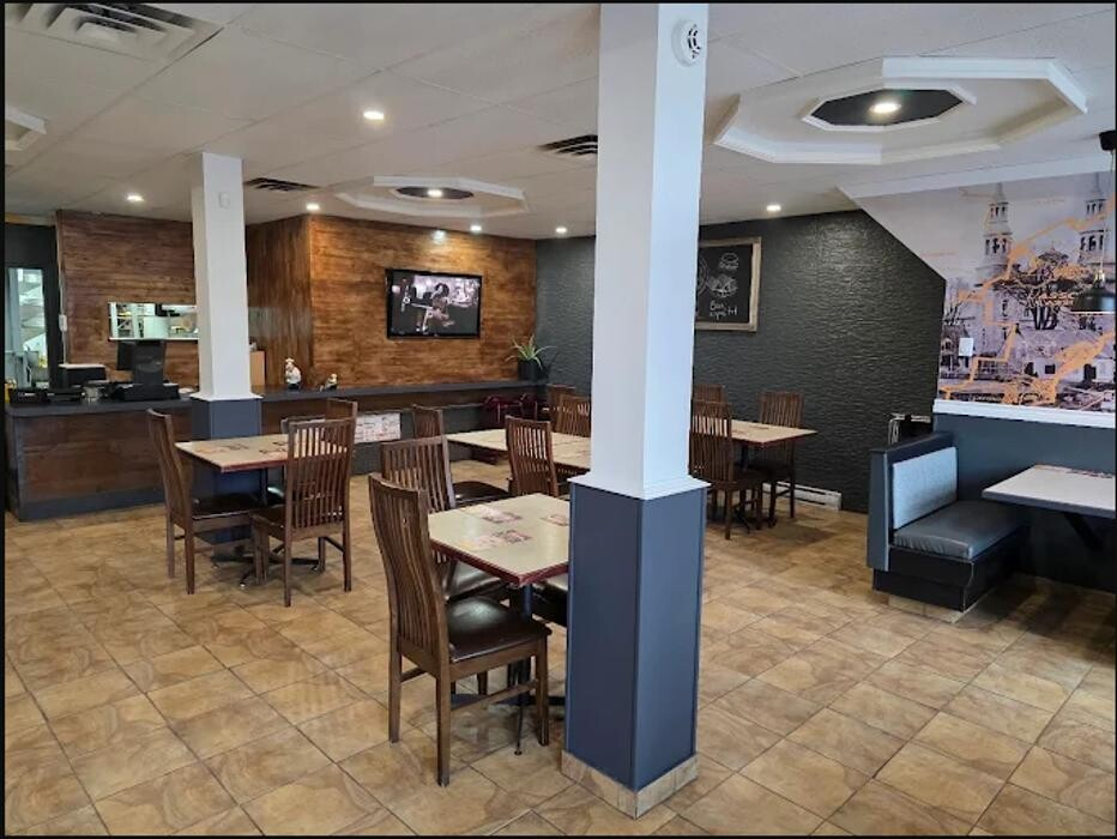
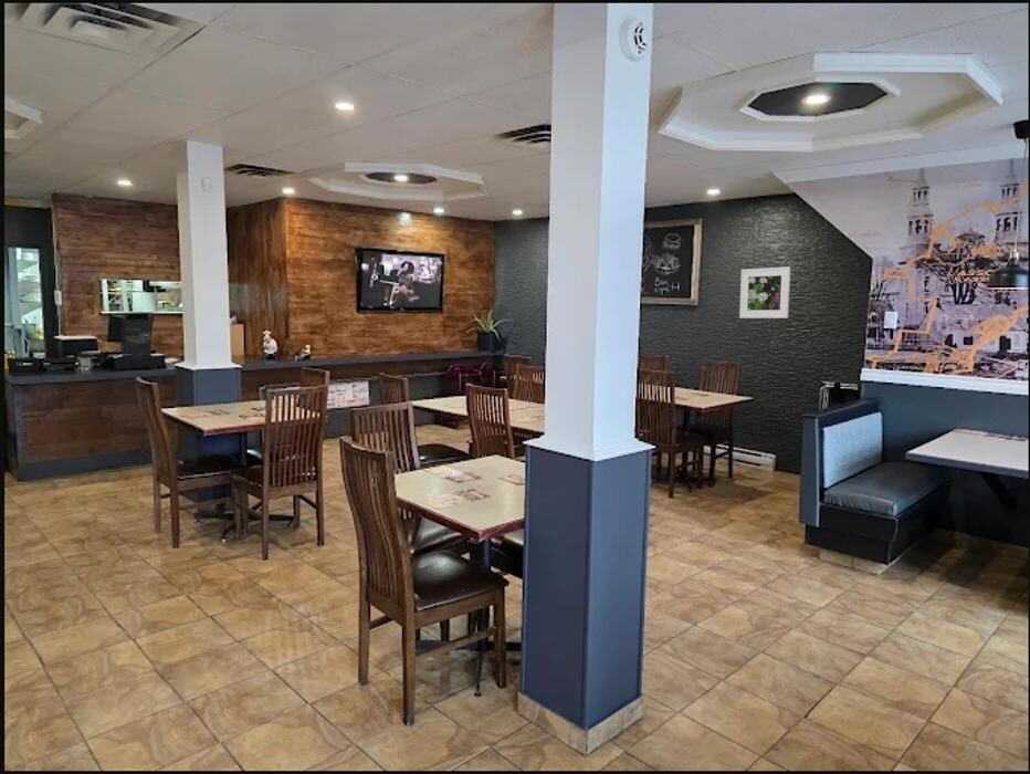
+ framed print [738,265,791,320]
